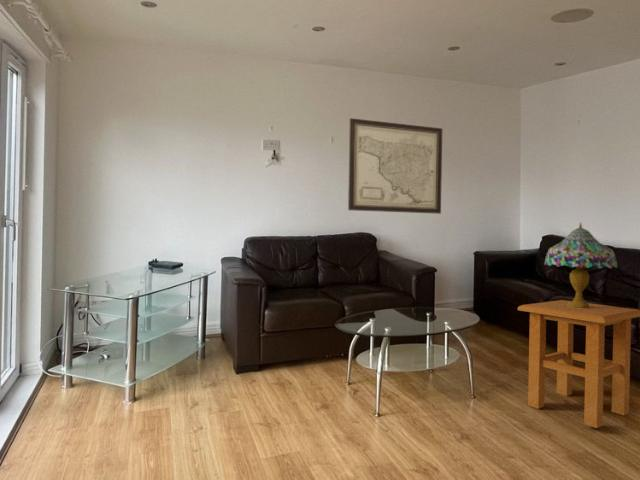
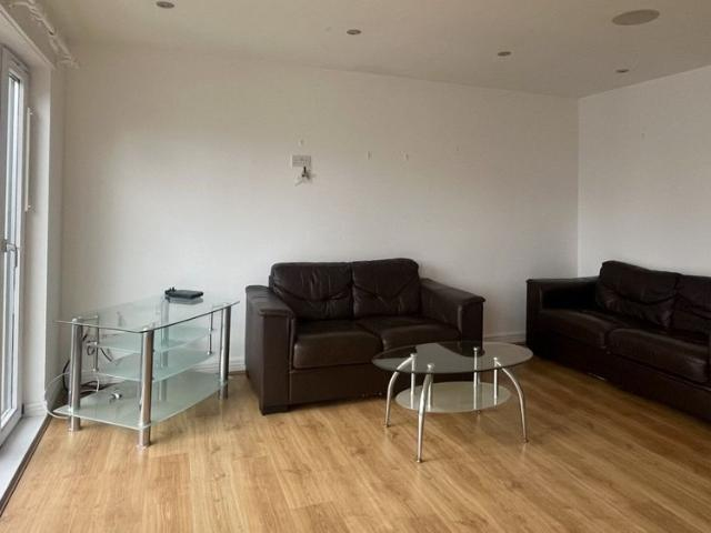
- table lamp [544,221,618,308]
- side table [517,299,640,429]
- wall art [347,117,443,215]
